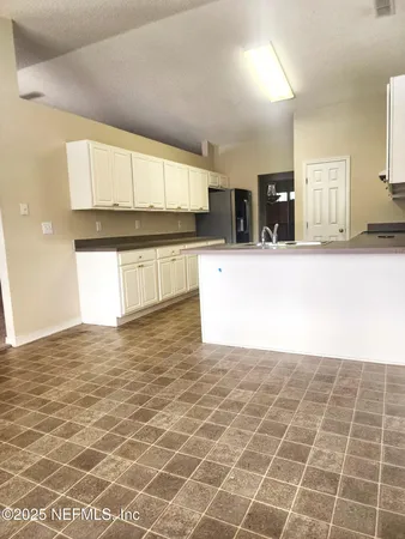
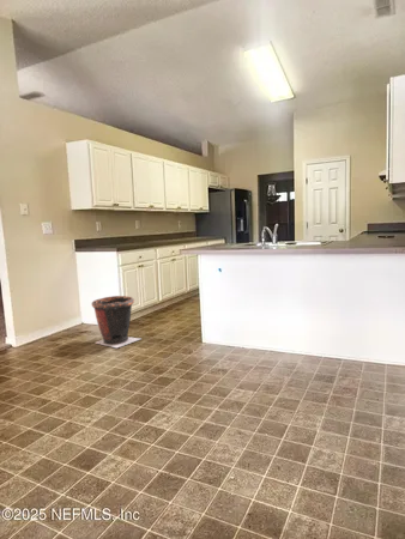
+ waste bin [91,295,141,349]
